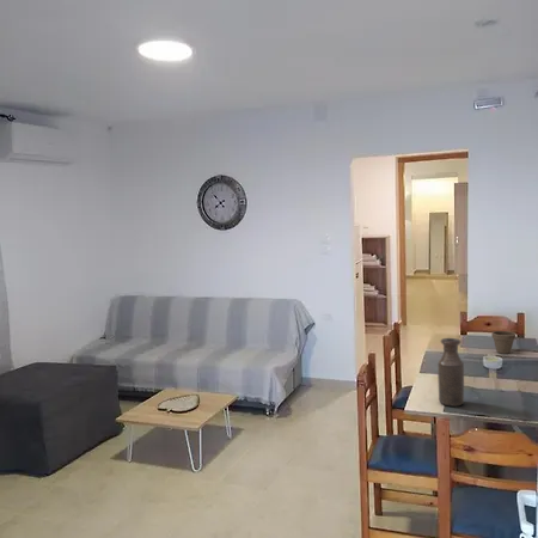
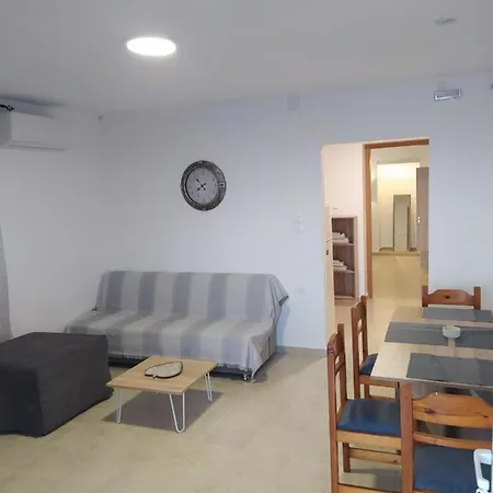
- flower pot [490,330,516,355]
- bottle [436,337,465,408]
